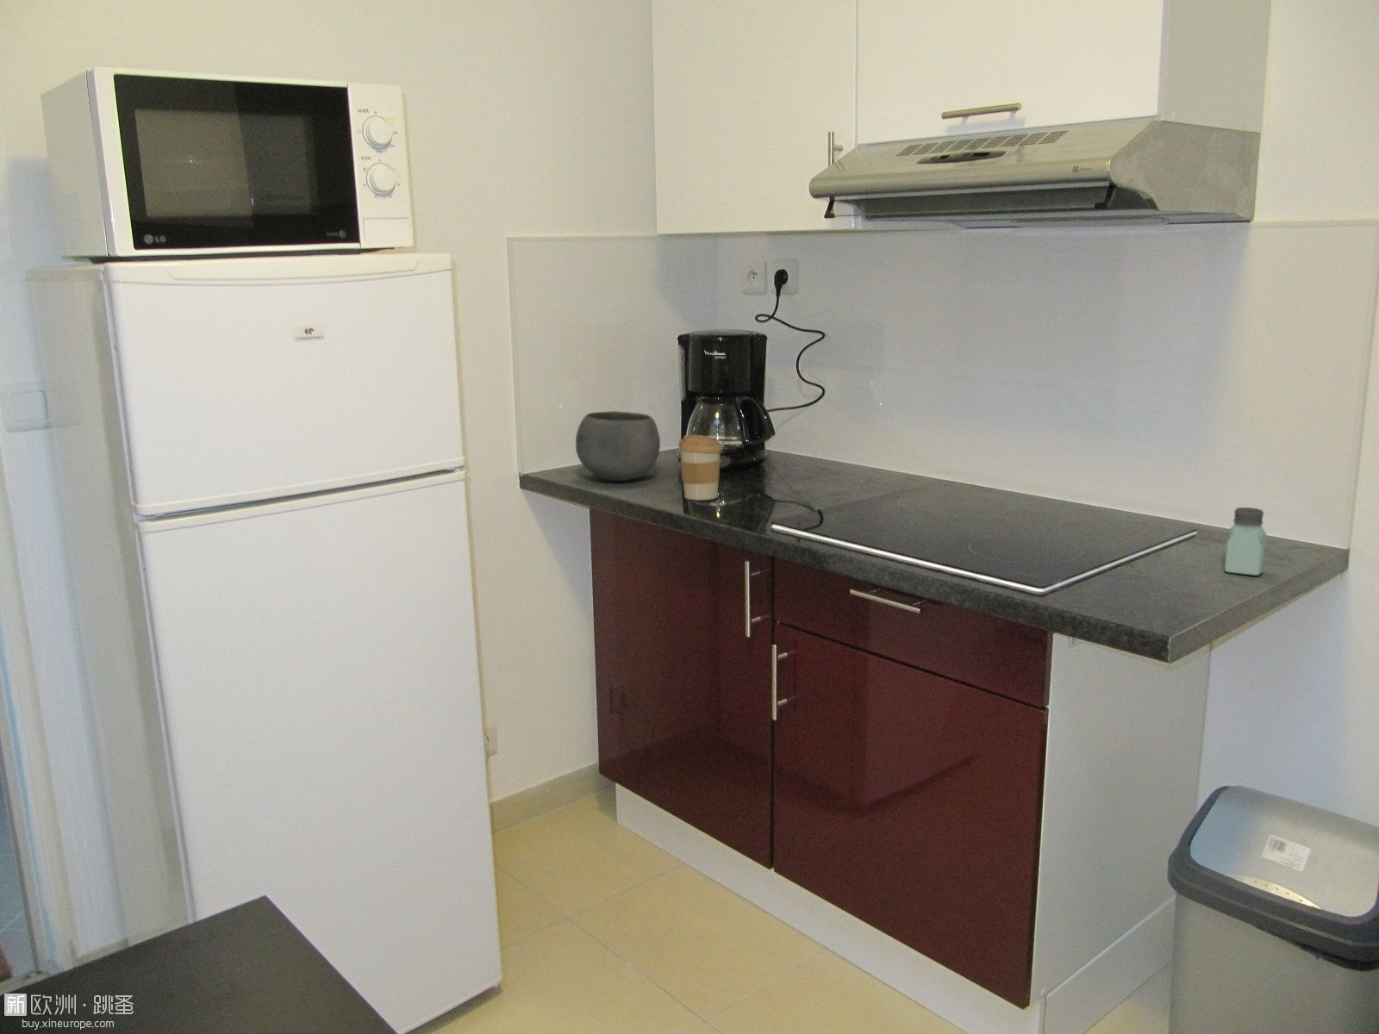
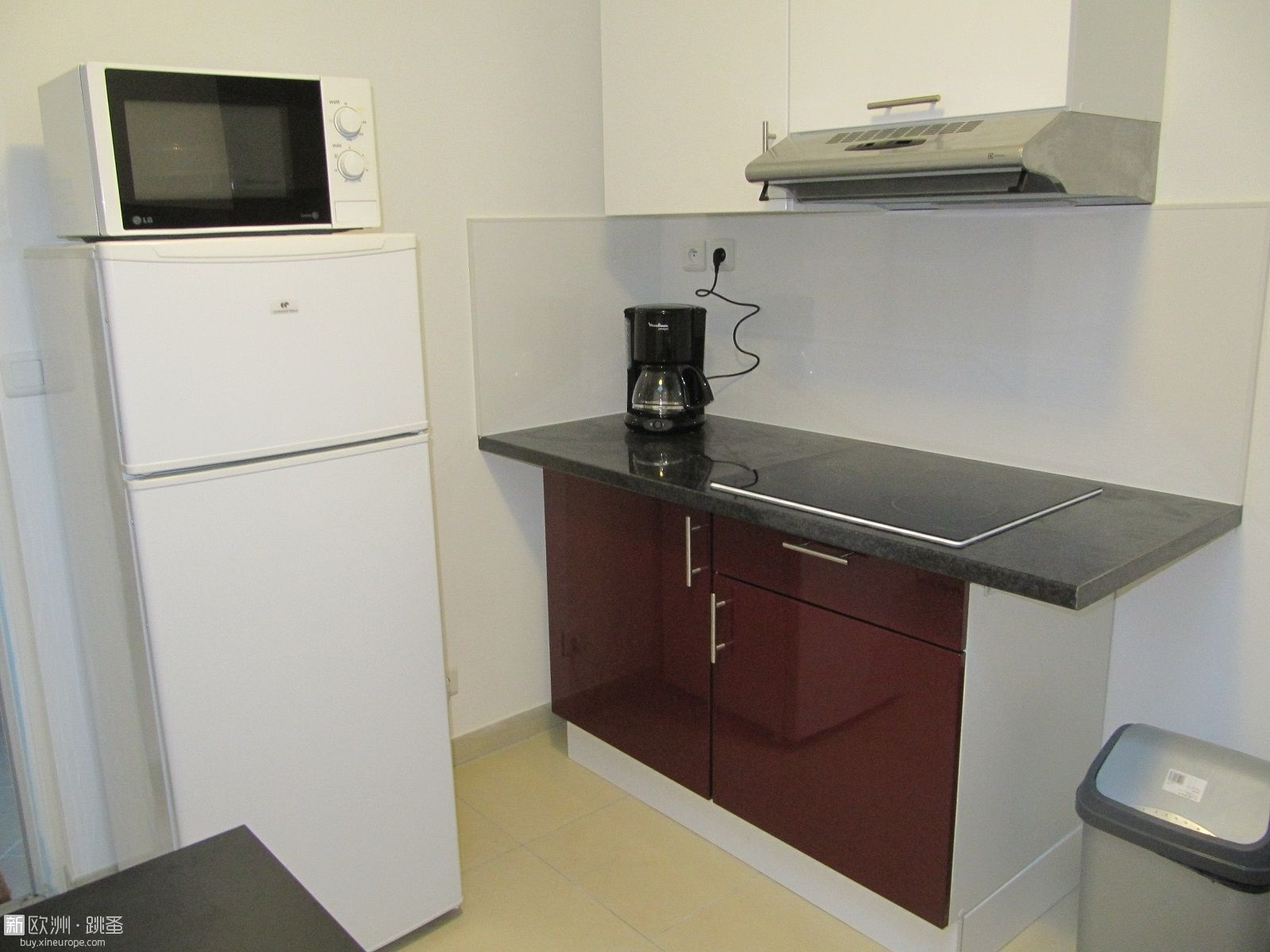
- bowl [574,411,661,481]
- coffee cup [678,434,723,501]
- saltshaker [1224,506,1267,577]
